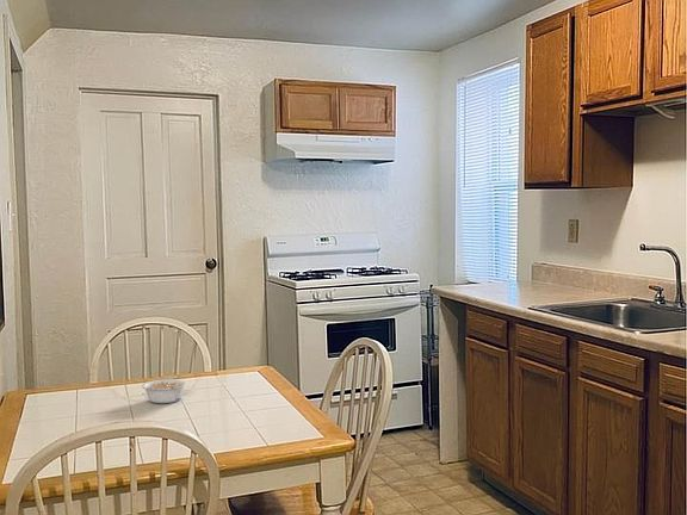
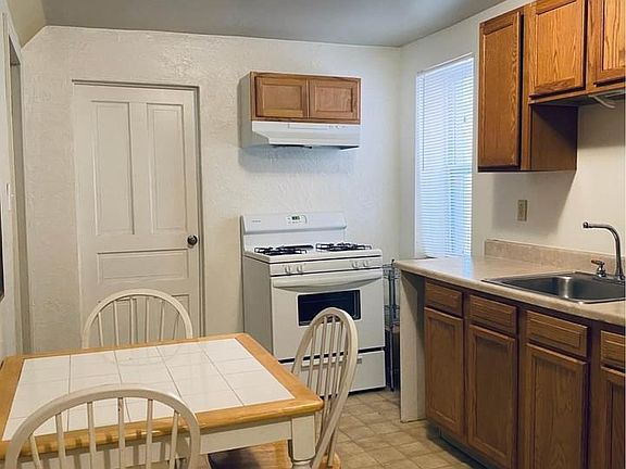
- legume [141,378,187,404]
